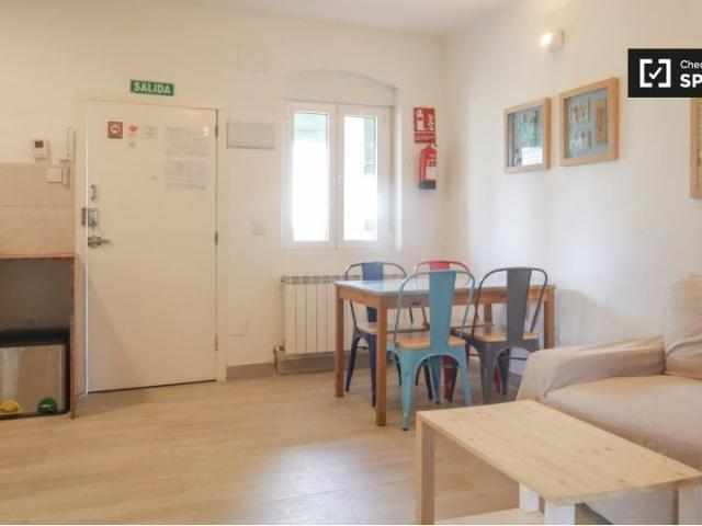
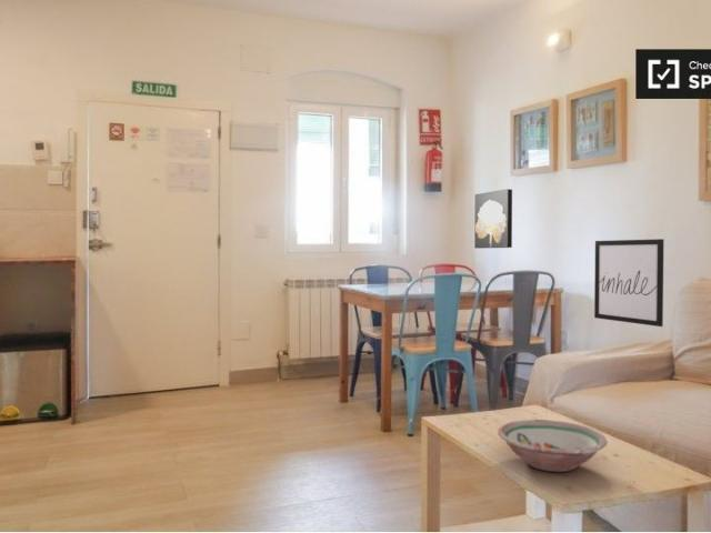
+ bowl [497,419,609,473]
+ wall art [473,188,513,250]
+ wall art [593,238,665,328]
